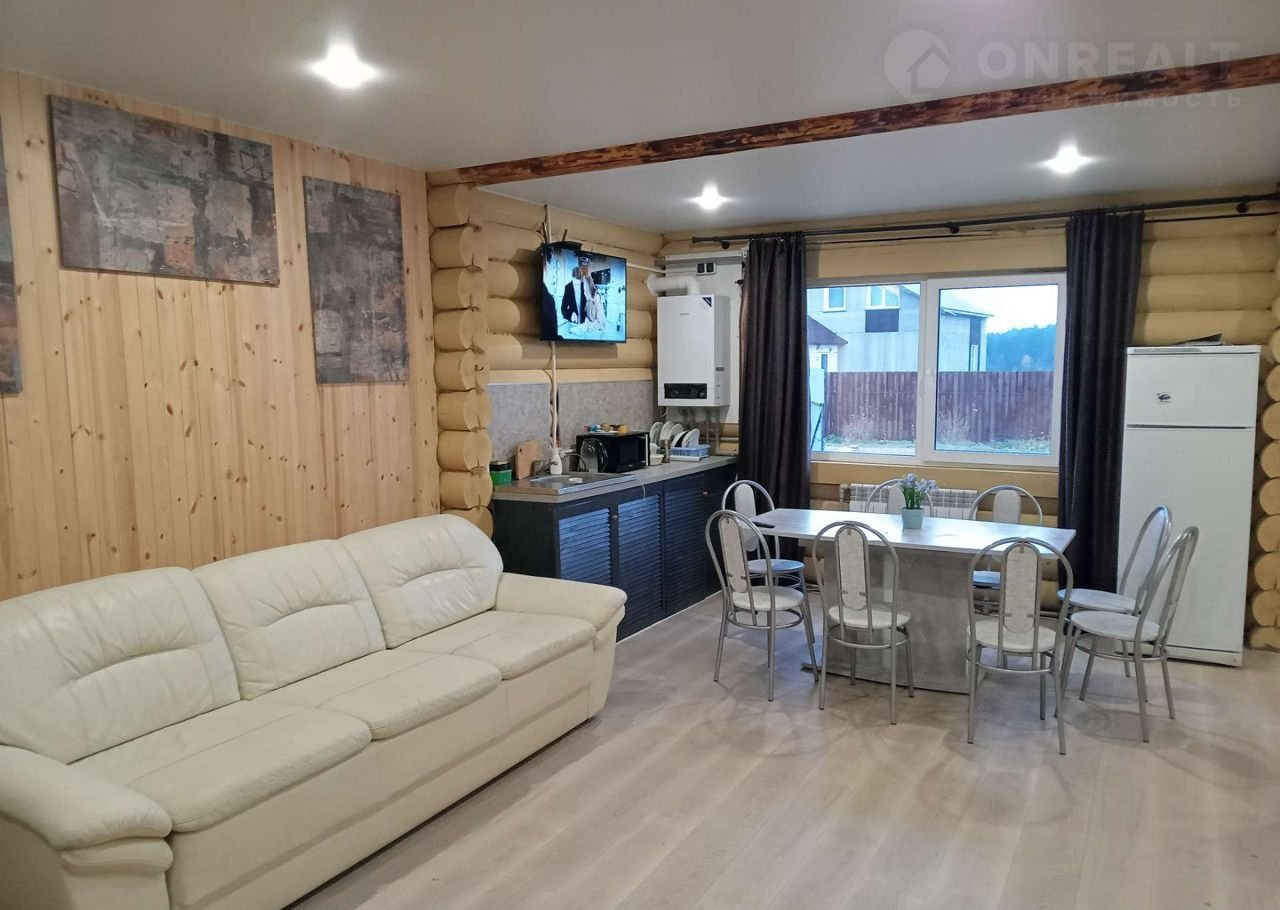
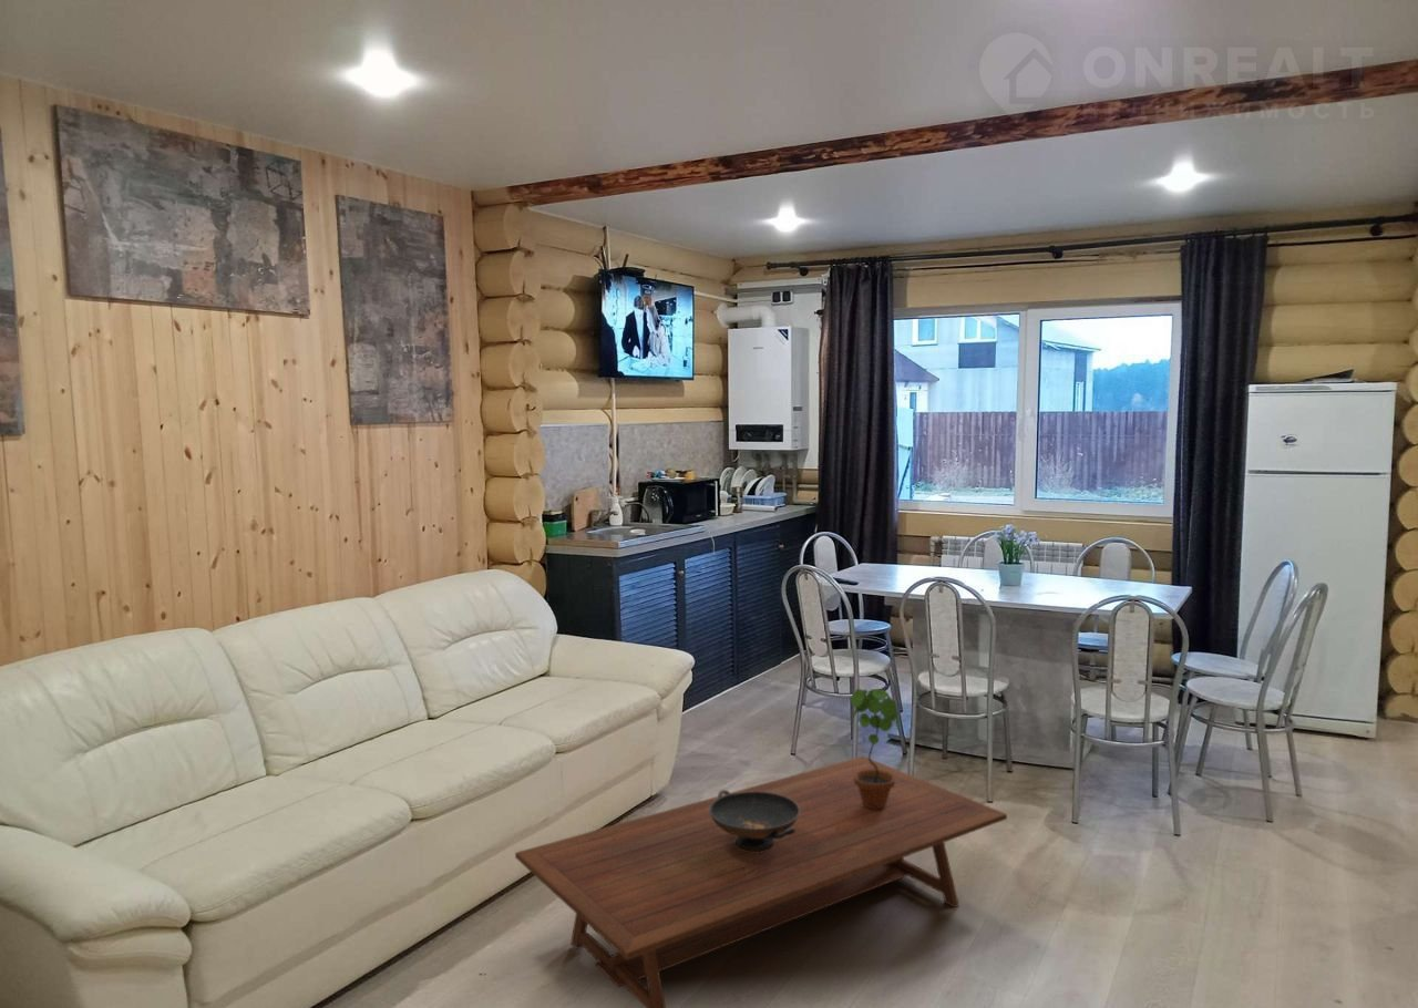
+ decorative bowl [709,789,800,852]
+ coffee table [514,755,1008,1008]
+ potted plant [850,688,900,810]
